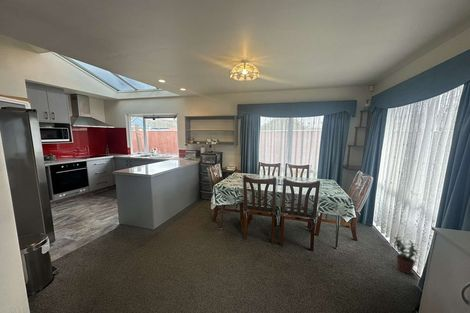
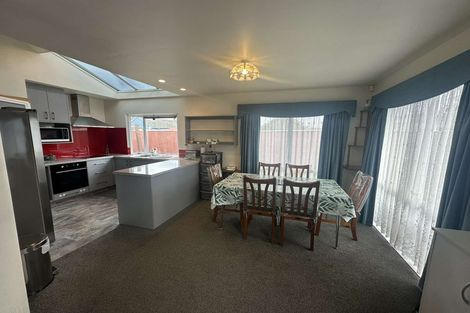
- potted plant [393,236,418,275]
